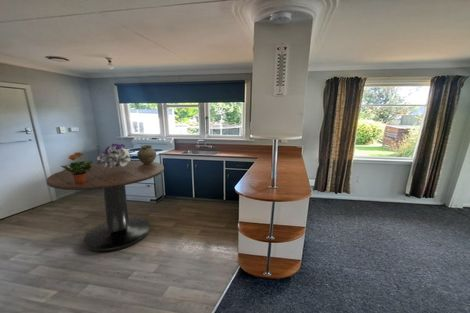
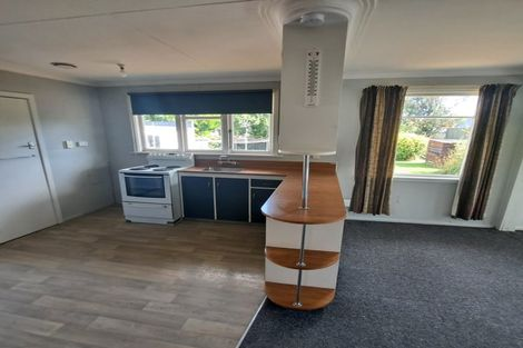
- ceramic pot [136,144,157,165]
- bouquet [95,142,134,168]
- dining table [46,160,165,253]
- potted plant [60,152,93,183]
